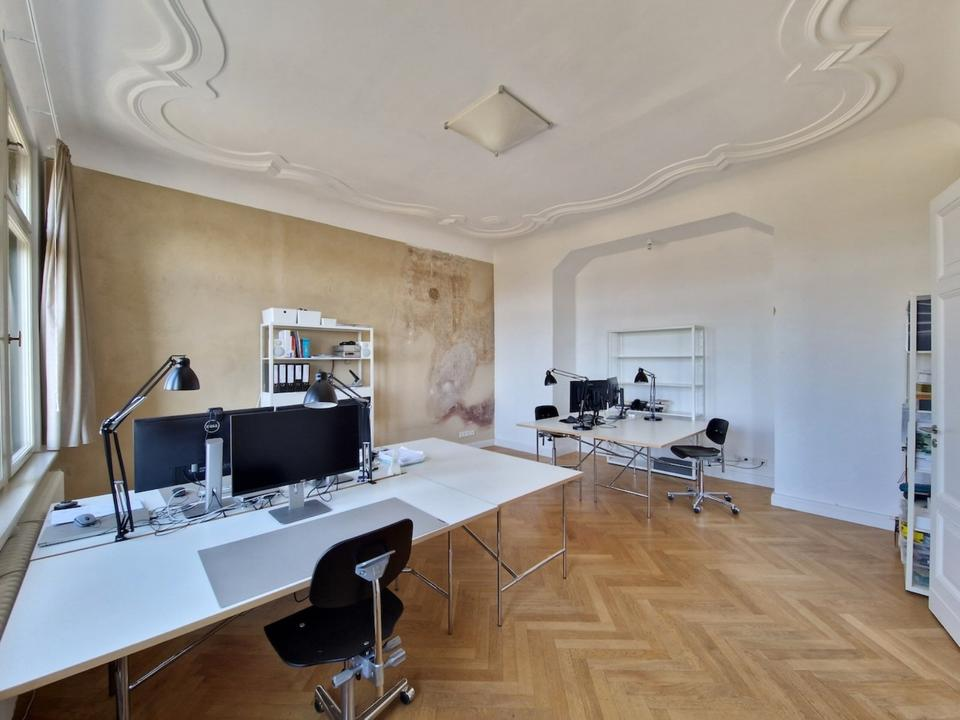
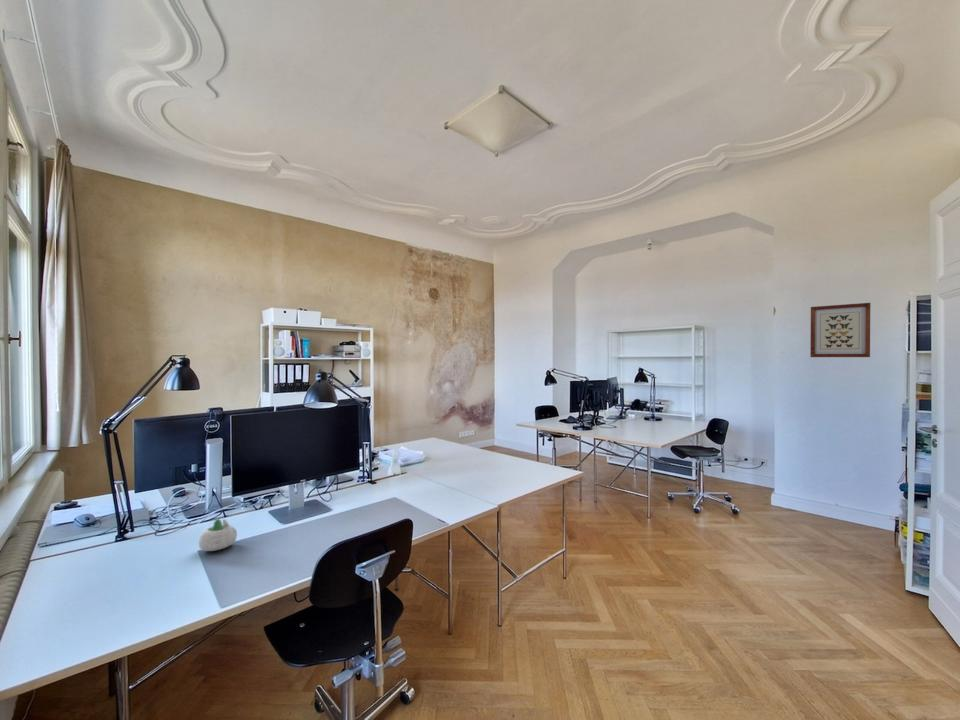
+ succulent planter [198,518,238,552]
+ wall art [809,302,871,358]
